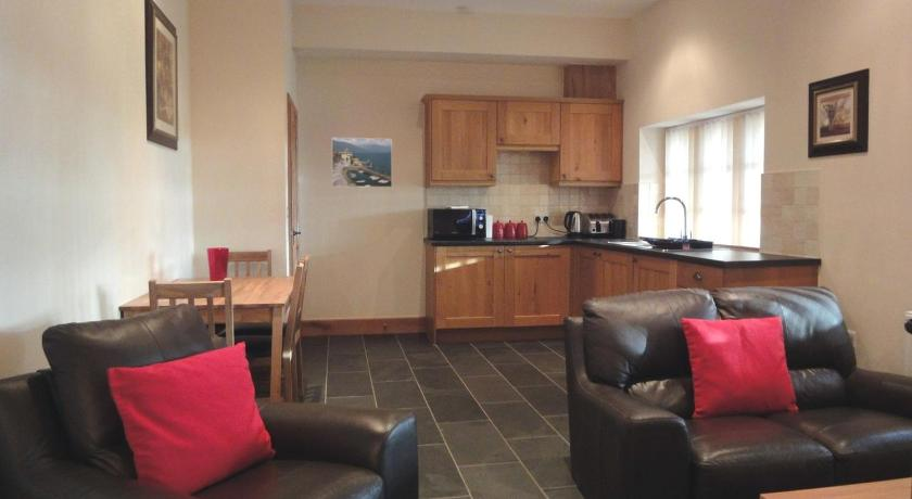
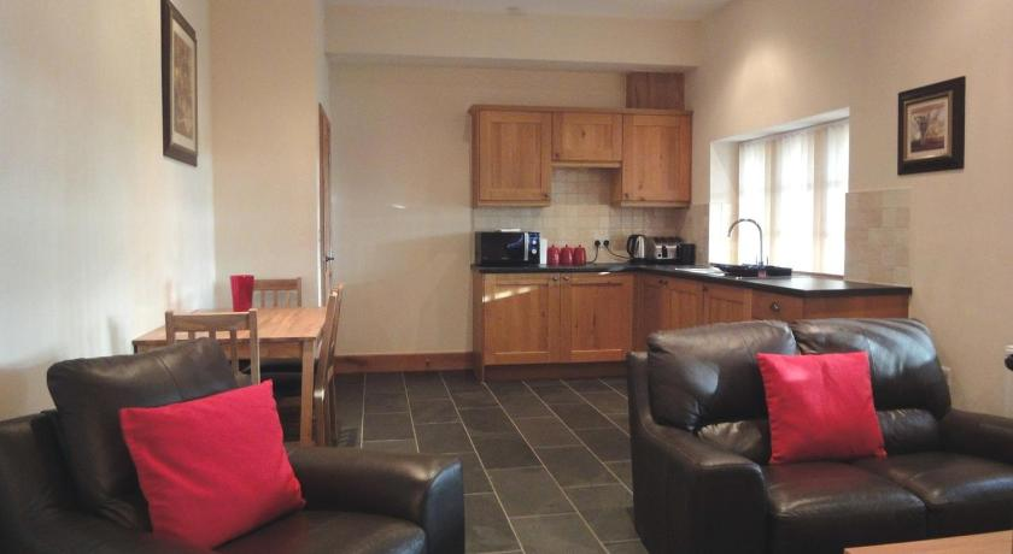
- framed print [331,137,393,189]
